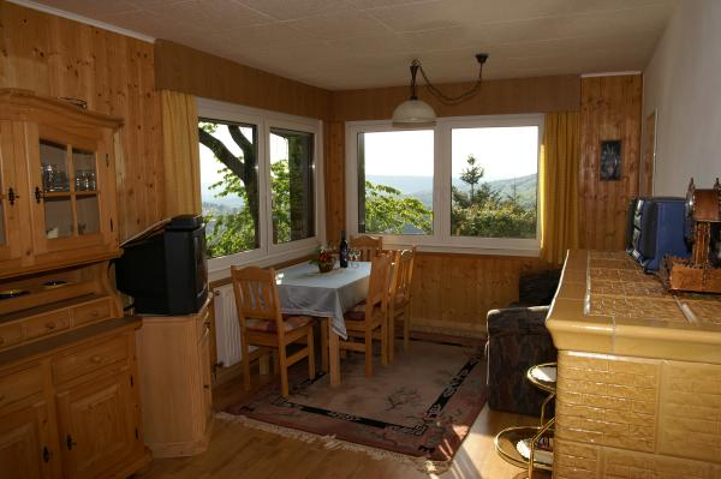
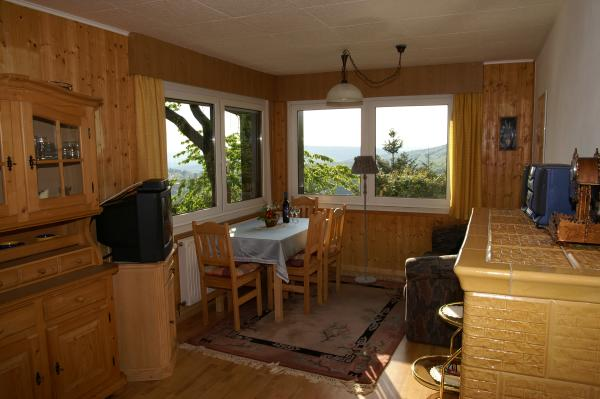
+ floor lamp [350,155,380,284]
